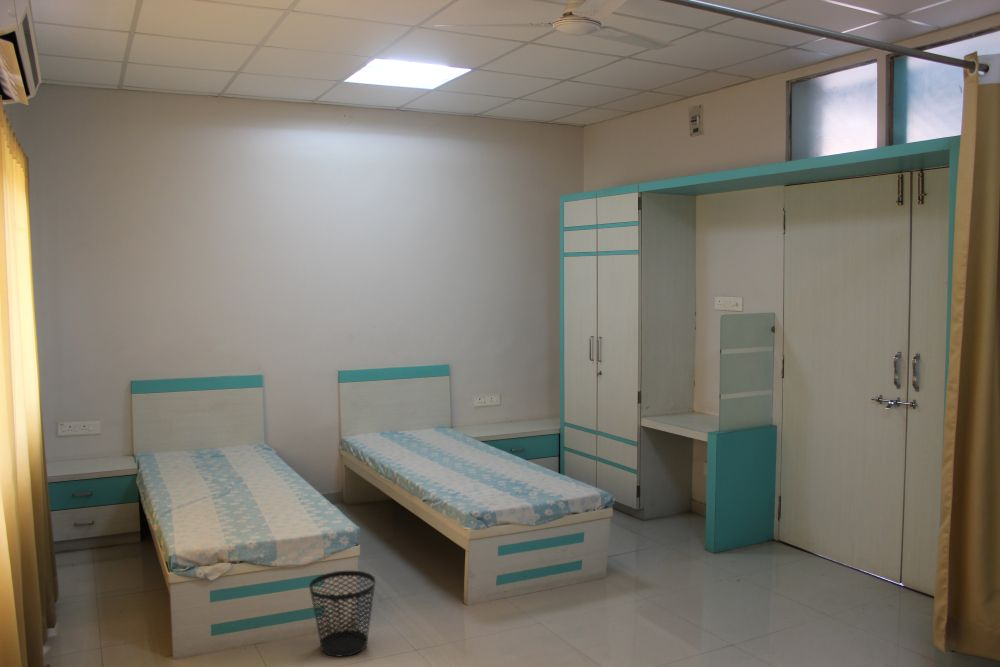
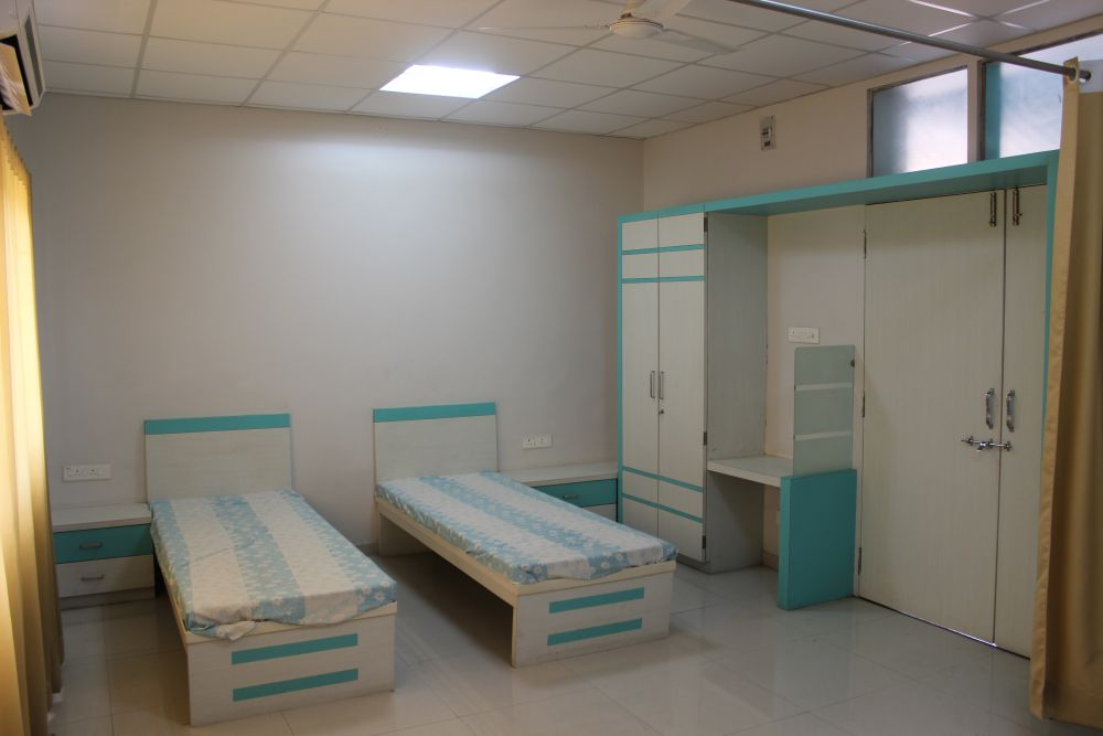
- wastebasket [308,570,376,657]
